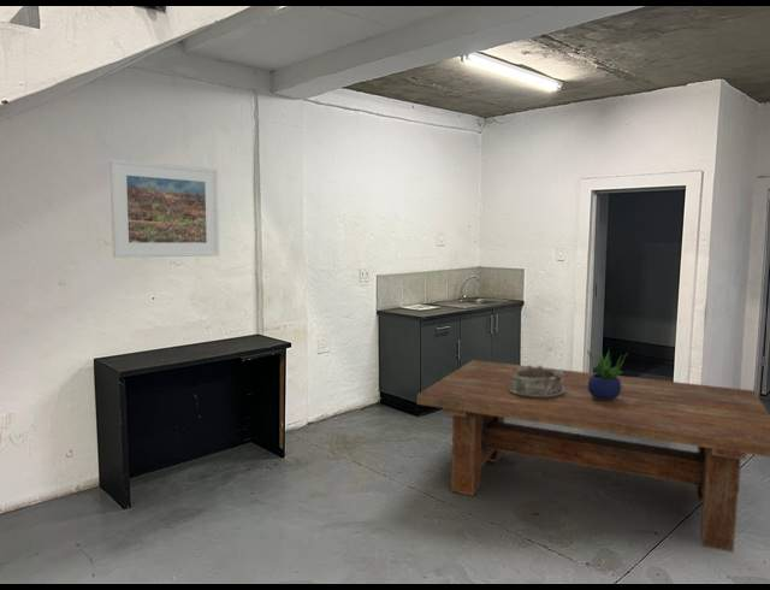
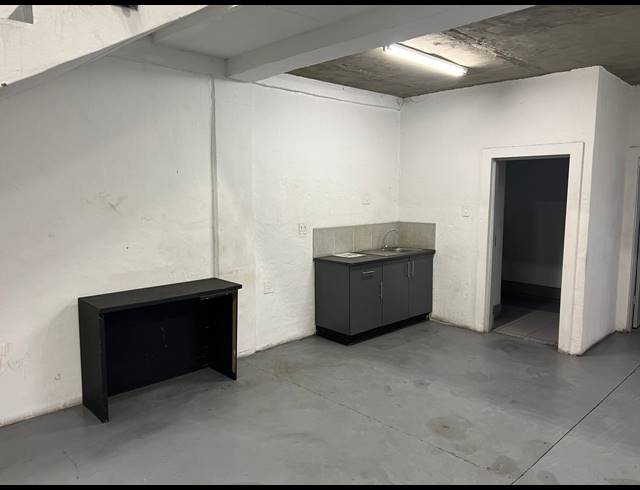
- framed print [108,158,220,259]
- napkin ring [509,364,564,399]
- dining table [416,359,770,554]
- potted plant [585,347,629,401]
